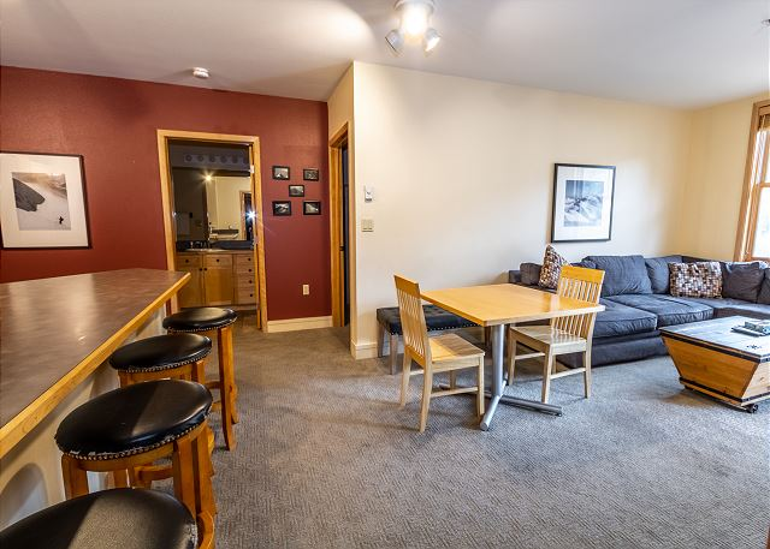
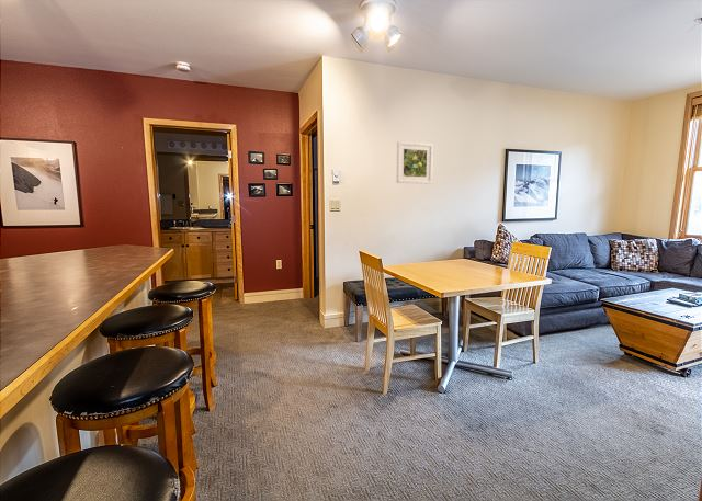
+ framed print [396,140,434,185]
